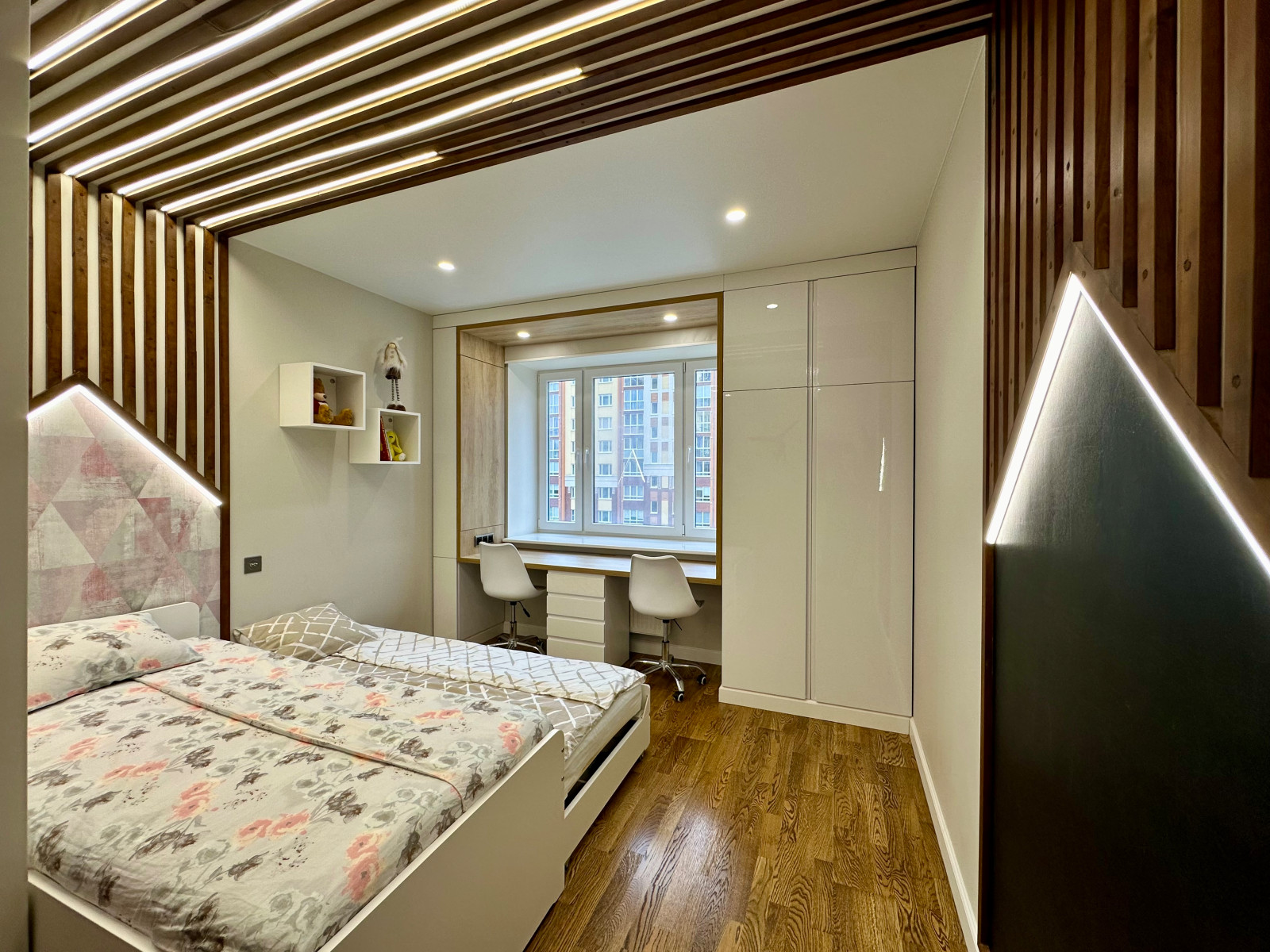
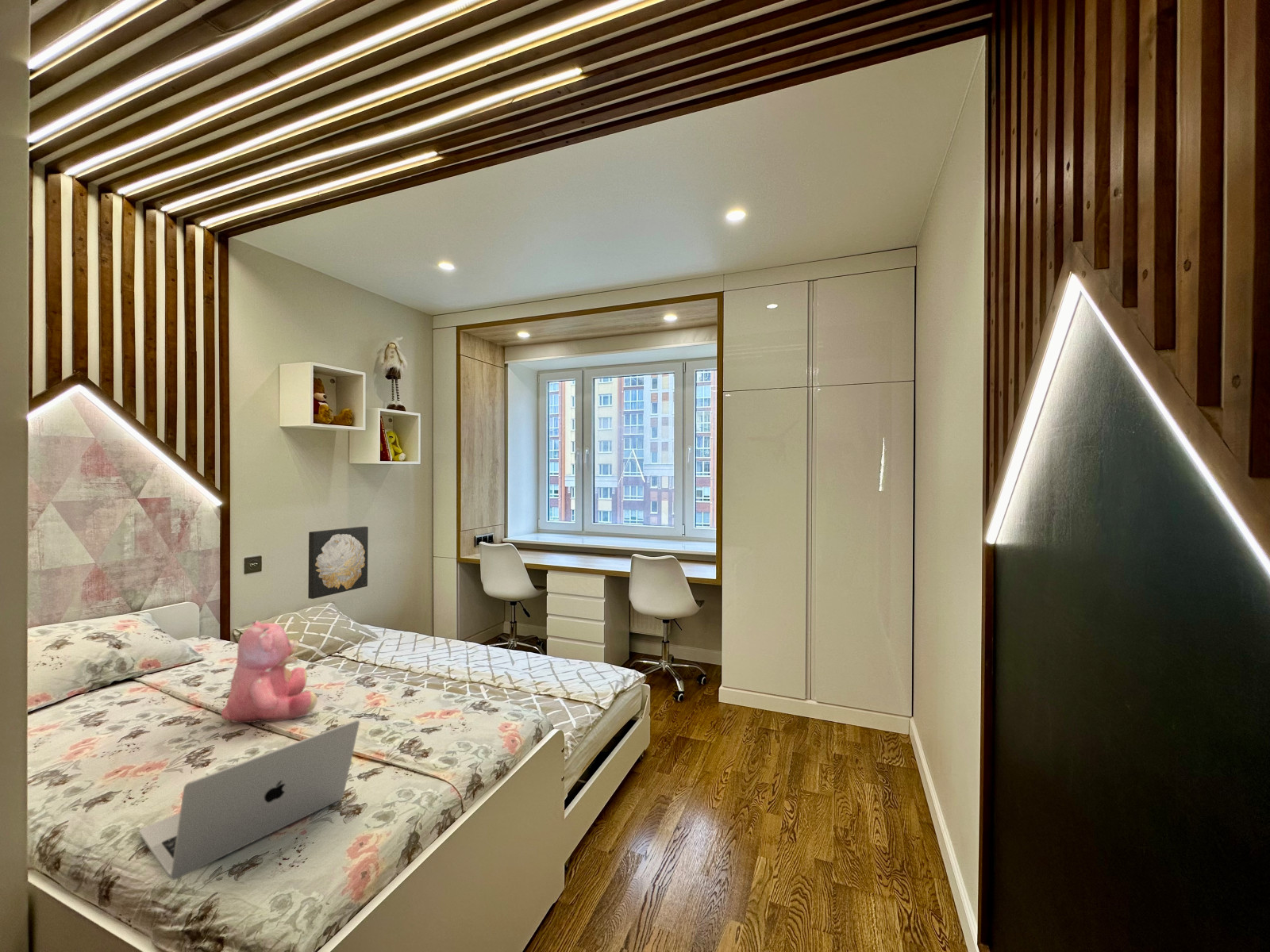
+ wall art [307,526,369,600]
+ laptop [138,720,360,881]
+ teddy bear [221,620,318,724]
